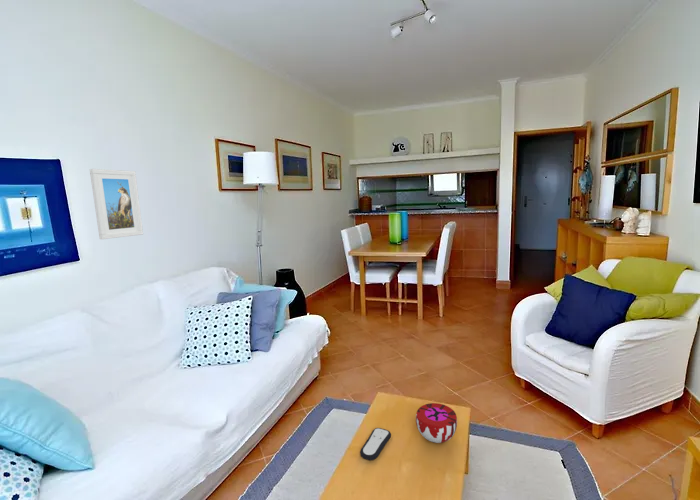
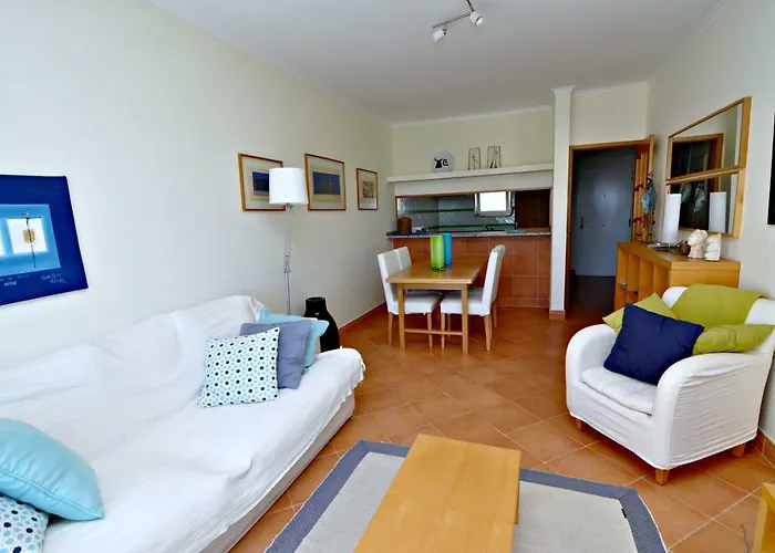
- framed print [89,168,144,240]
- decorative bowl [415,402,458,444]
- remote control [359,427,392,461]
